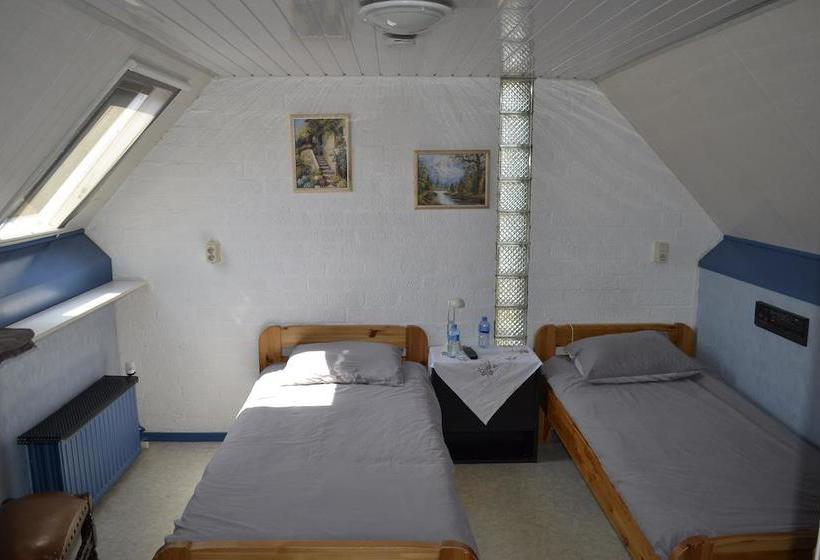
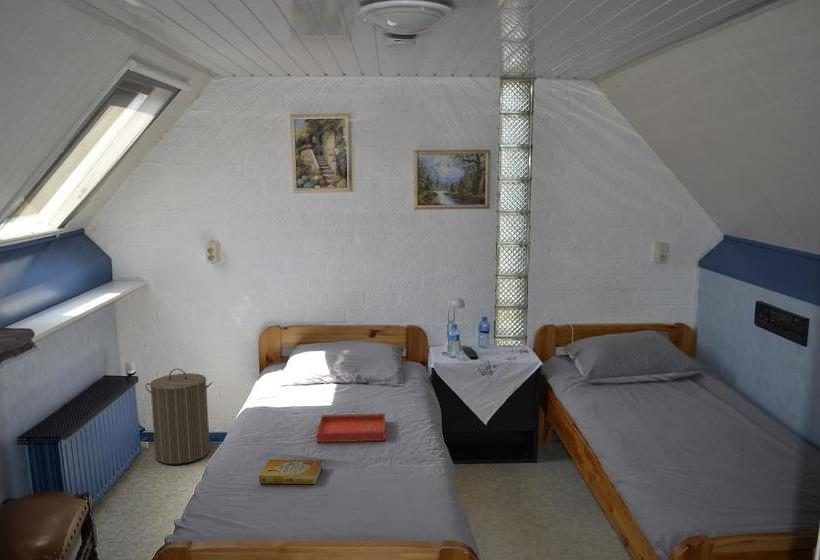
+ tray [315,412,386,444]
+ laundry hamper [144,368,213,465]
+ book [258,459,323,485]
